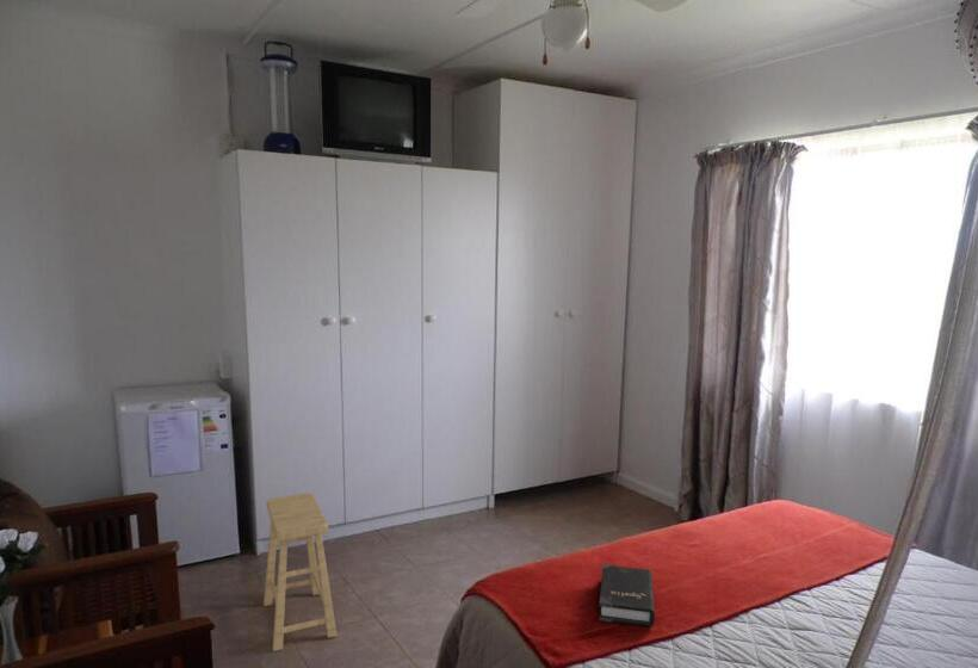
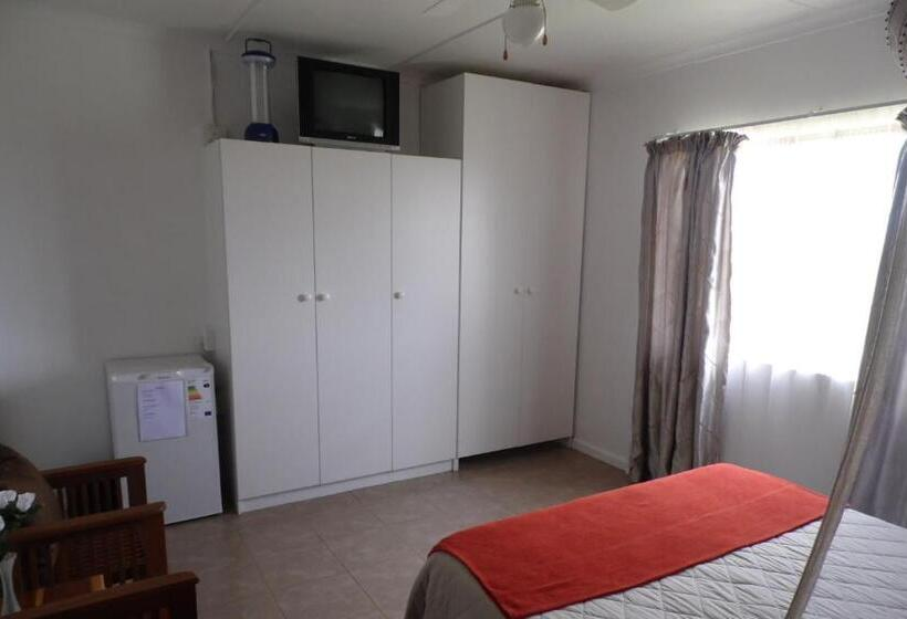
- hardback book [598,563,656,627]
- footstool [262,491,338,652]
